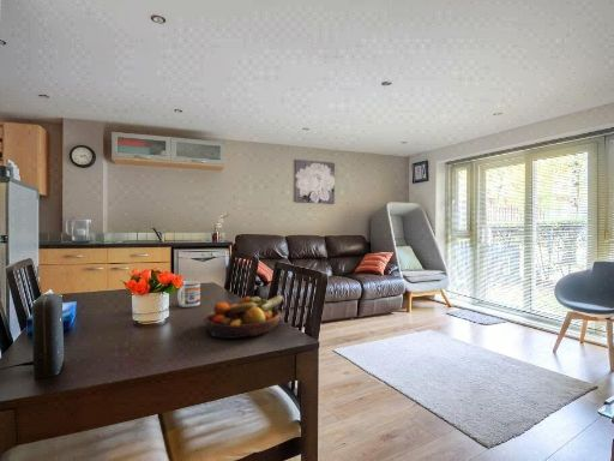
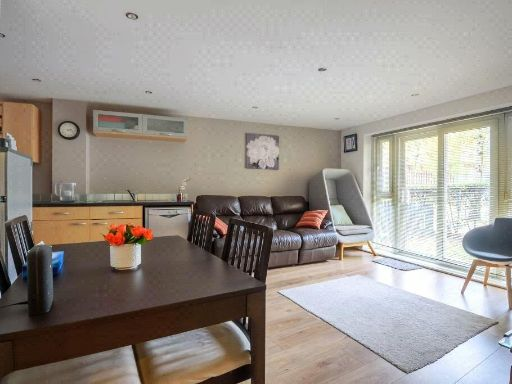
- mug [176,280,201,309]
- fruit bowl [204,294,284,340]
